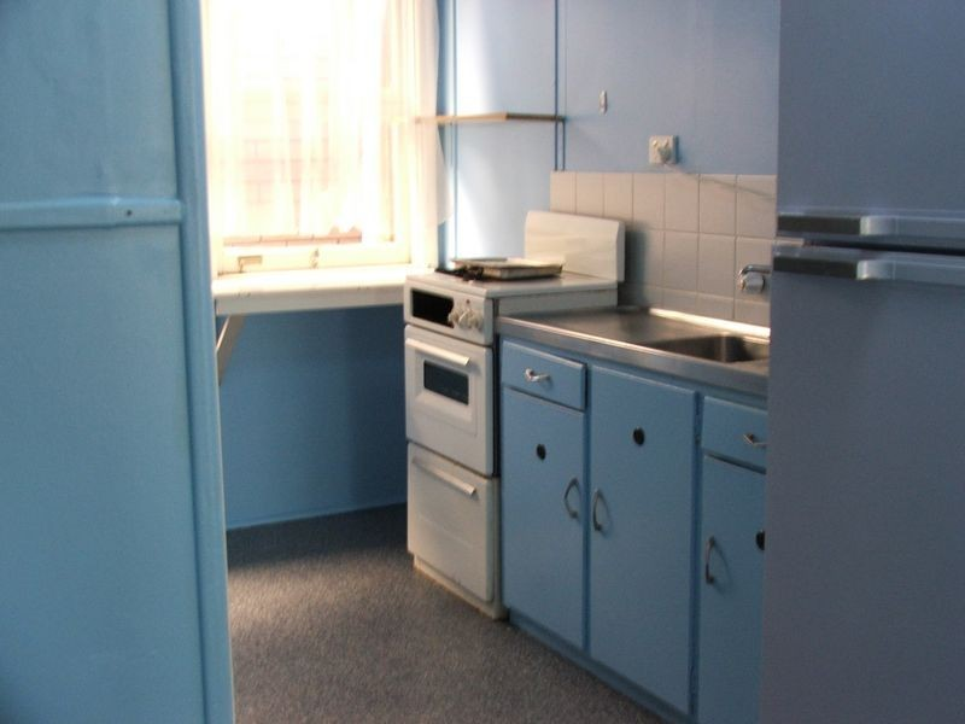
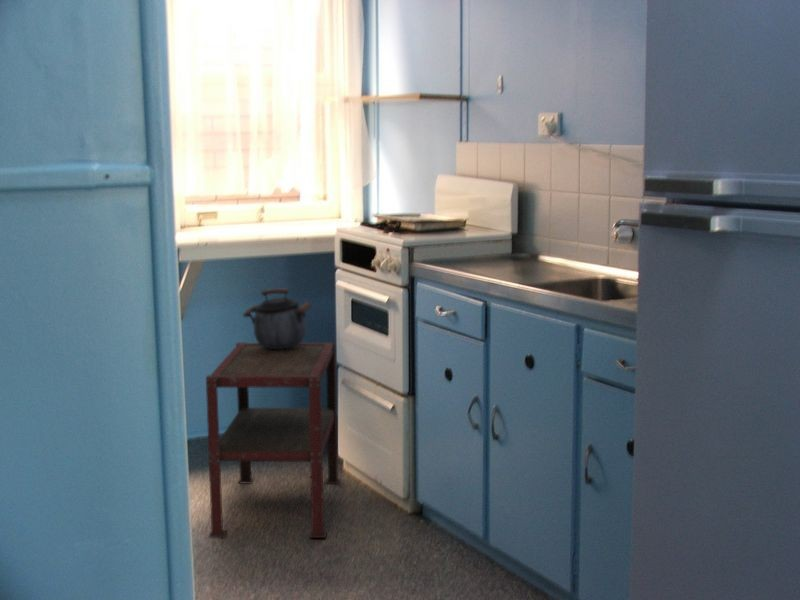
+ side table [205,341,341,539]
+ kettle [242,288,313,349]
